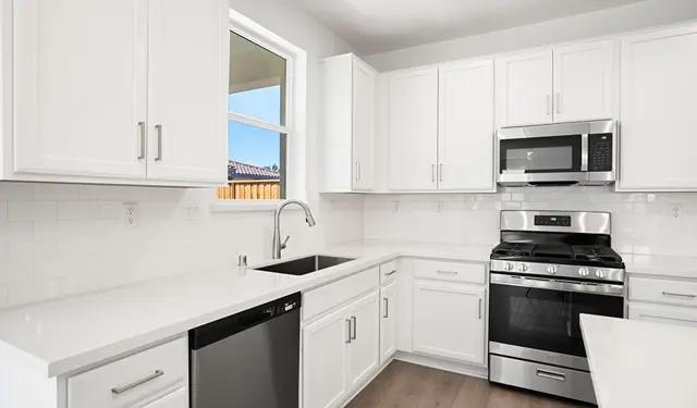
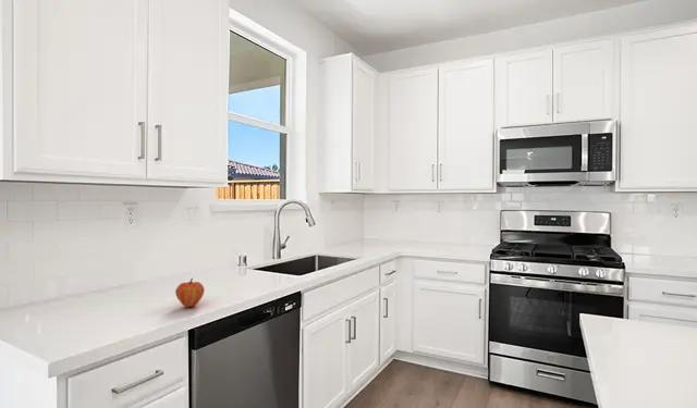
+ fruit [174,277,206,309]
